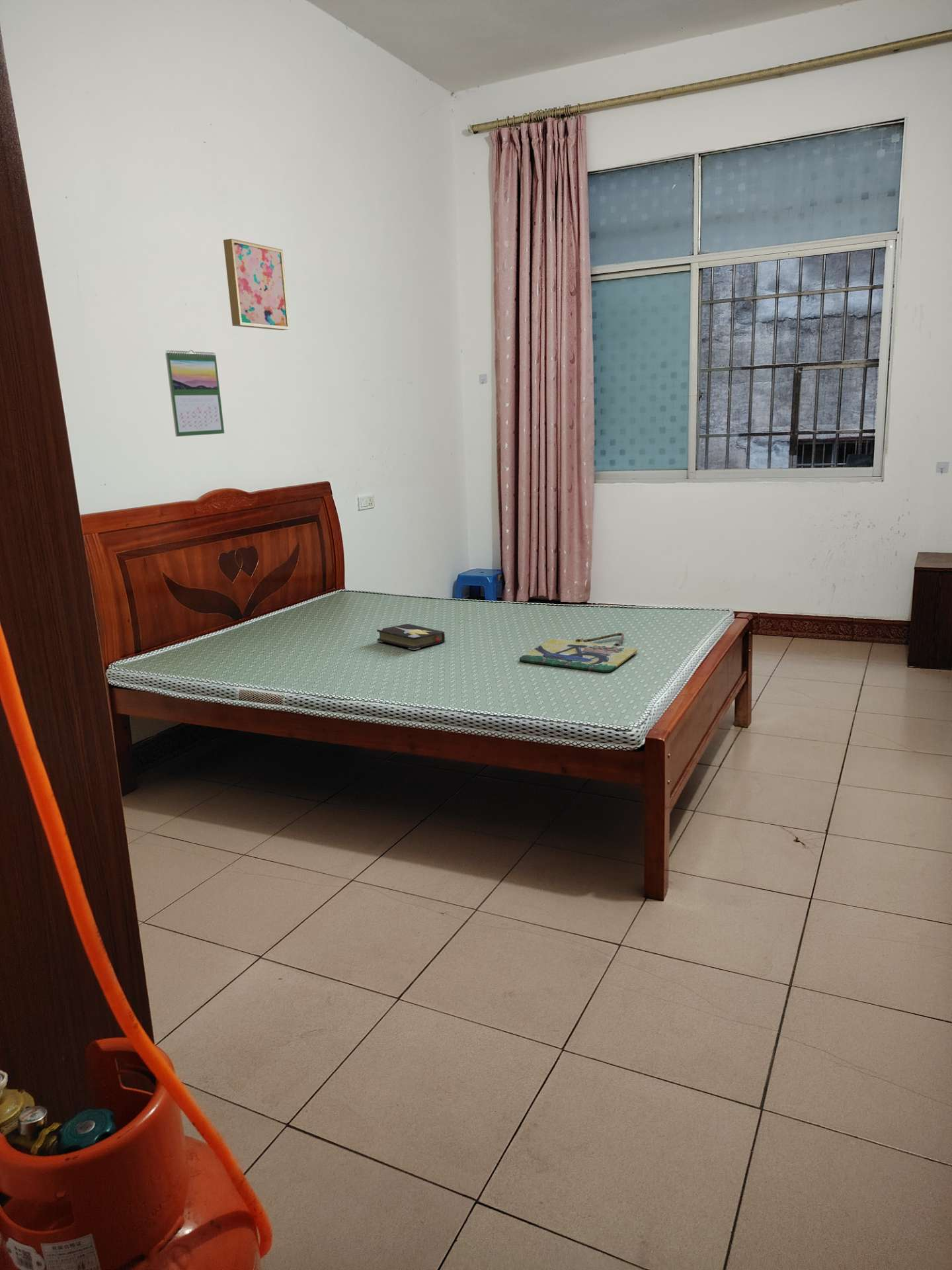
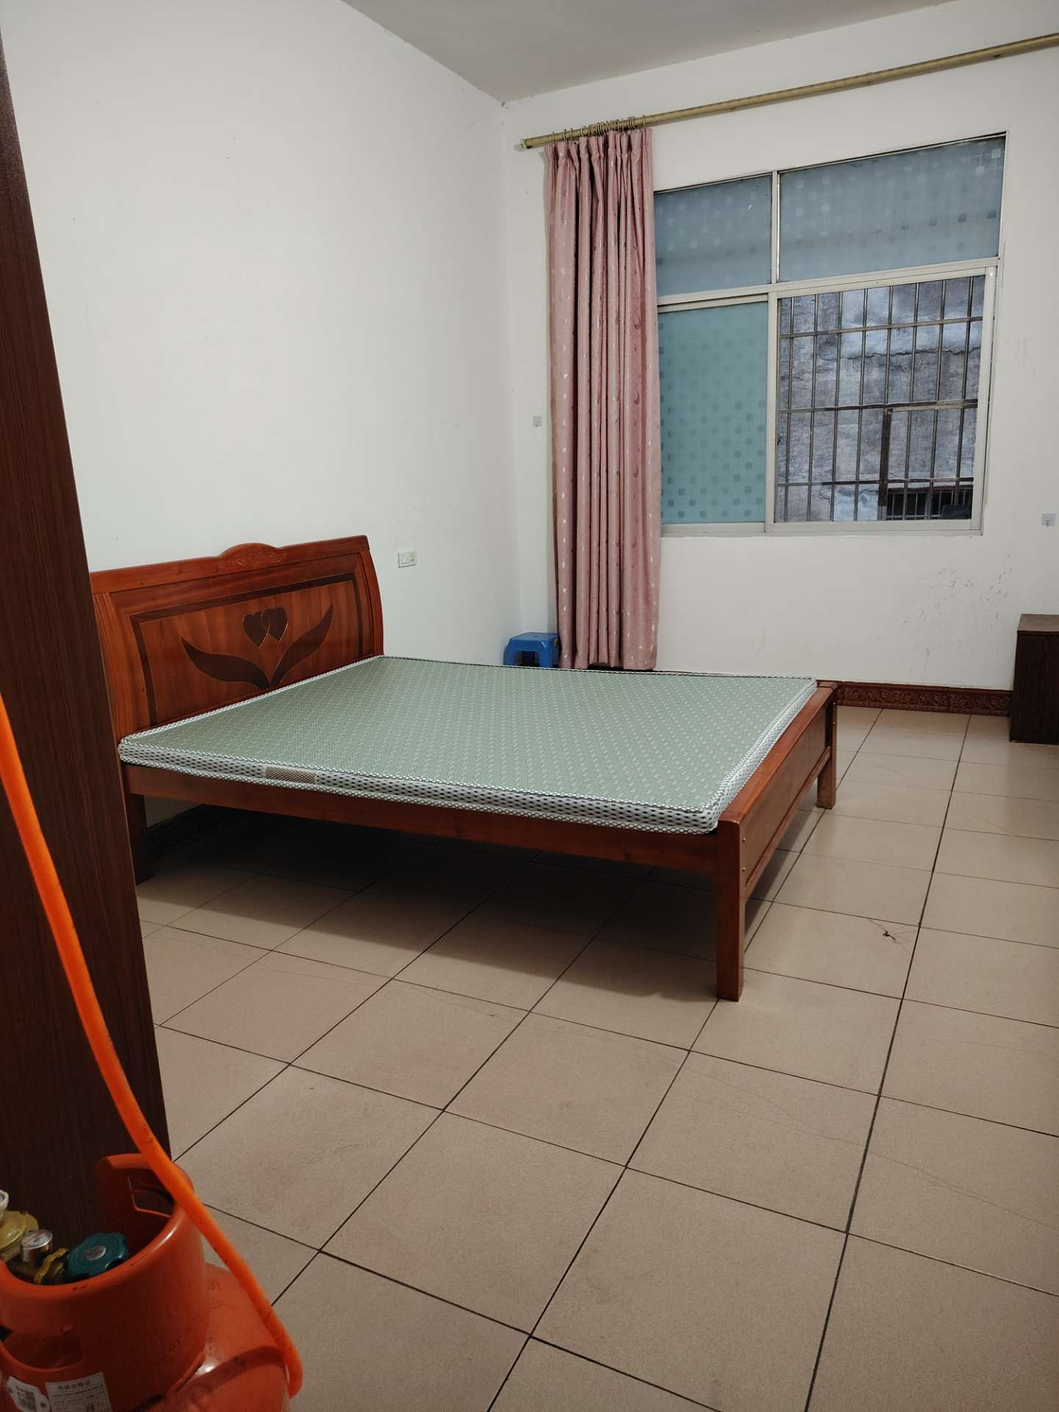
- hardback book [376,623,446,651]
- home sign [519,632,638,673]
- calendar [165,349,225,437]
- wall art [223,238,290,331]
